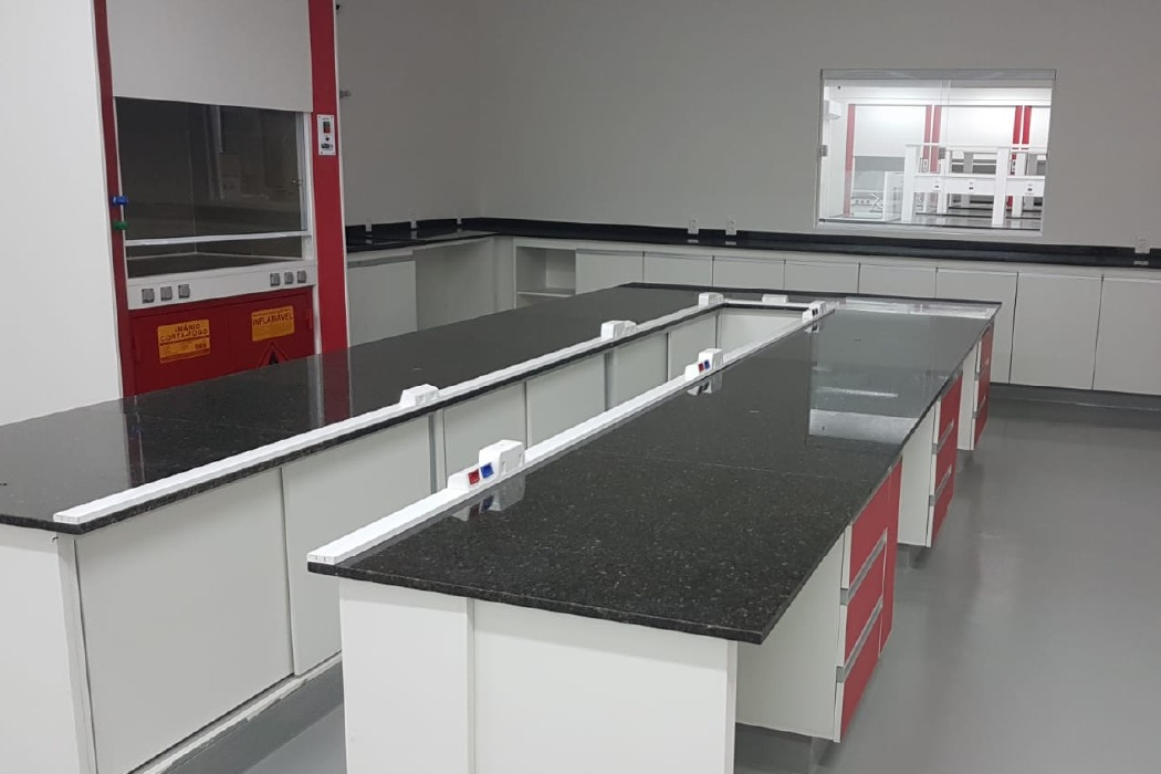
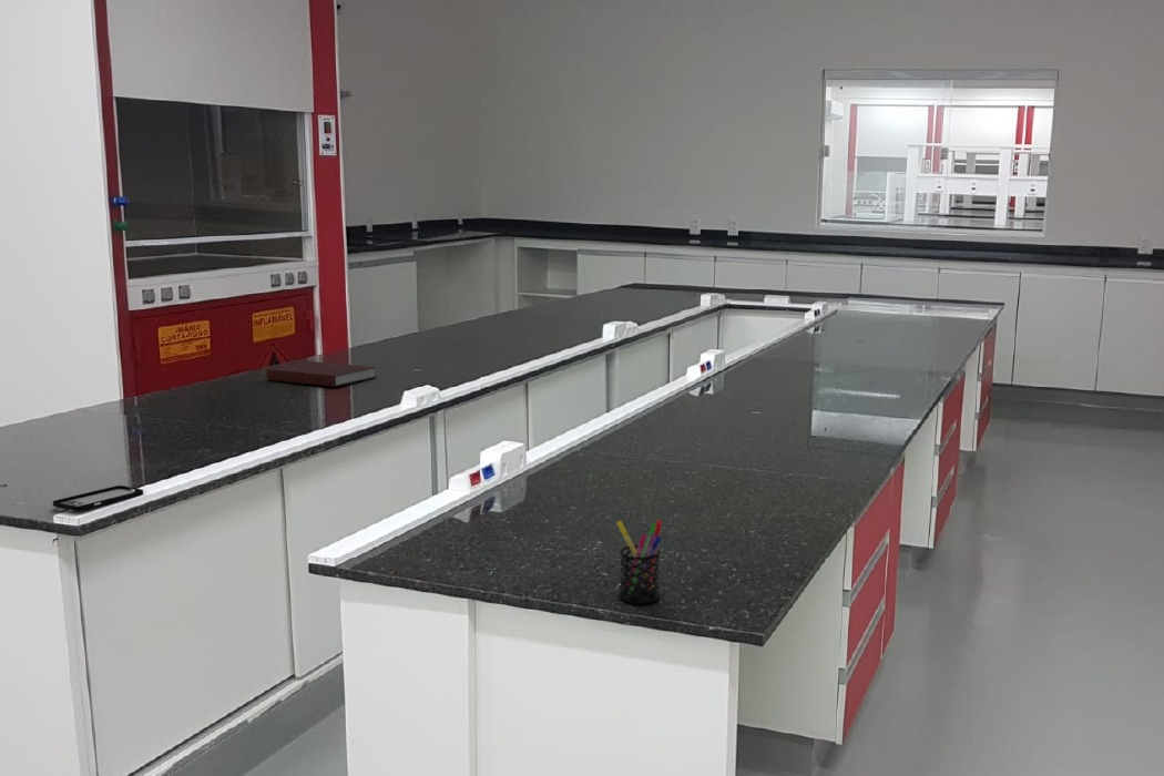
+ notebook [266,360,377,388]
+ pen holder [615,519,663,605]
+ smartphone [52,484,144,512]
